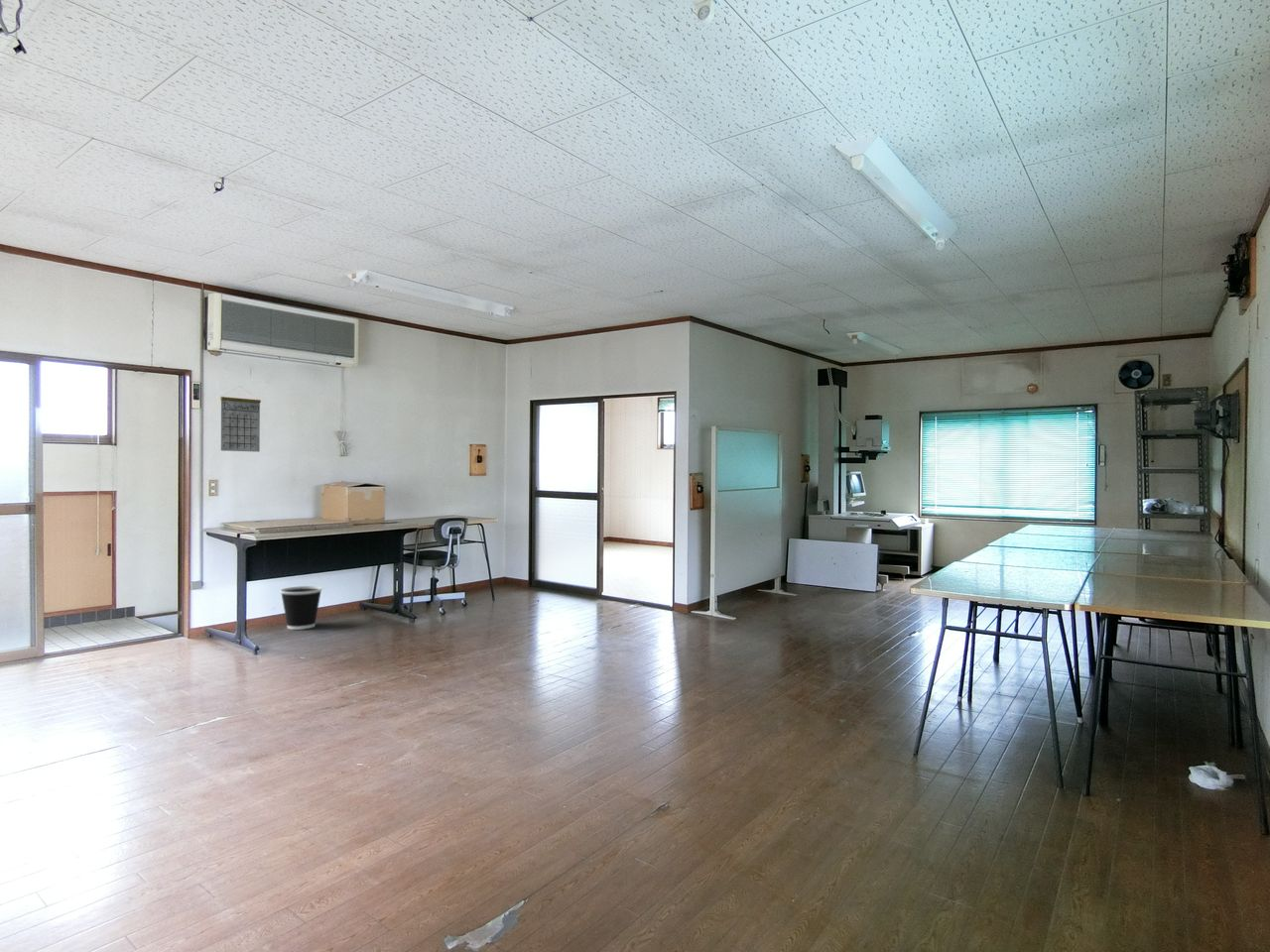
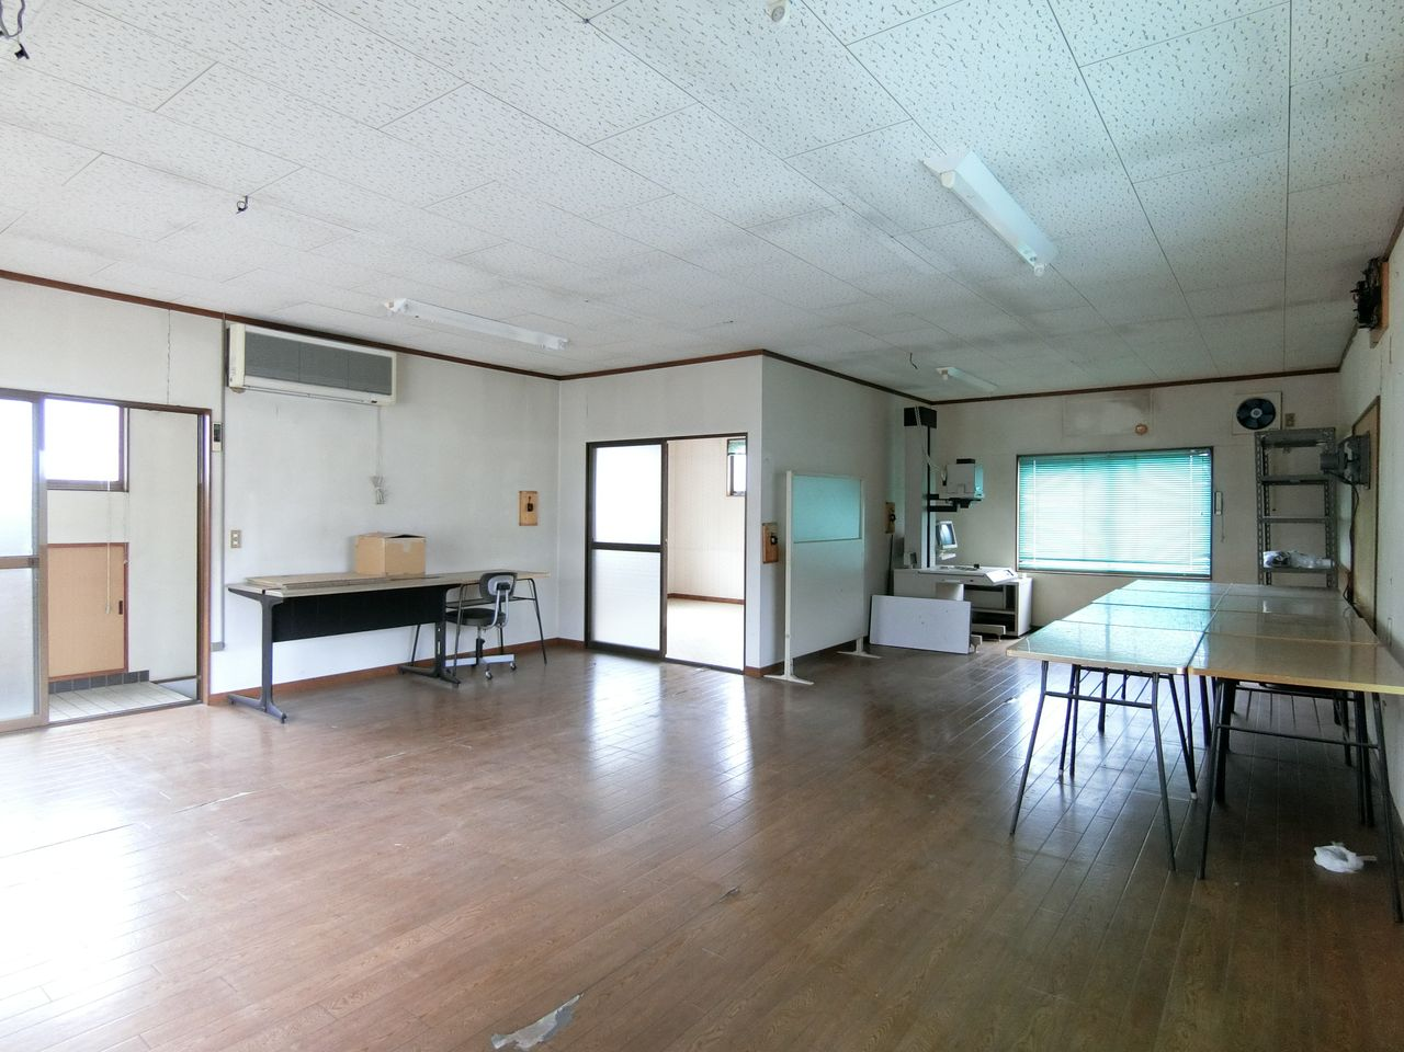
- calendar [219,386,262,453]
- wastebasket [279,585,323,631]
